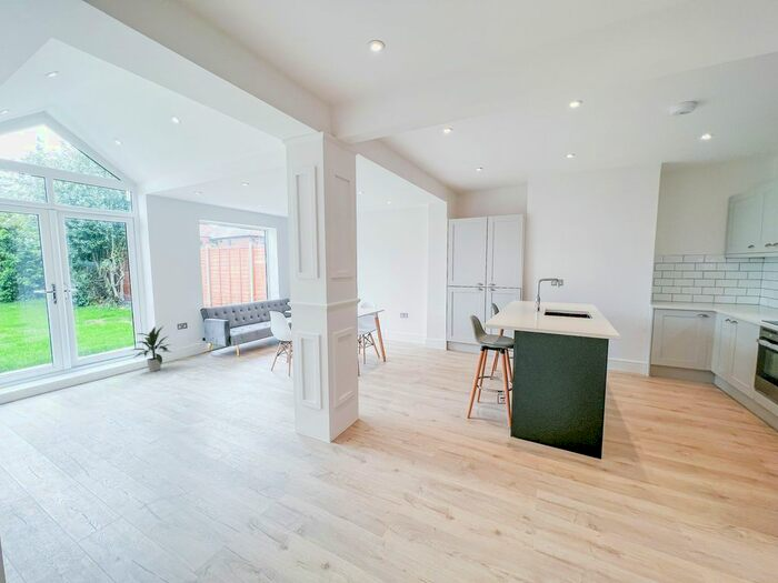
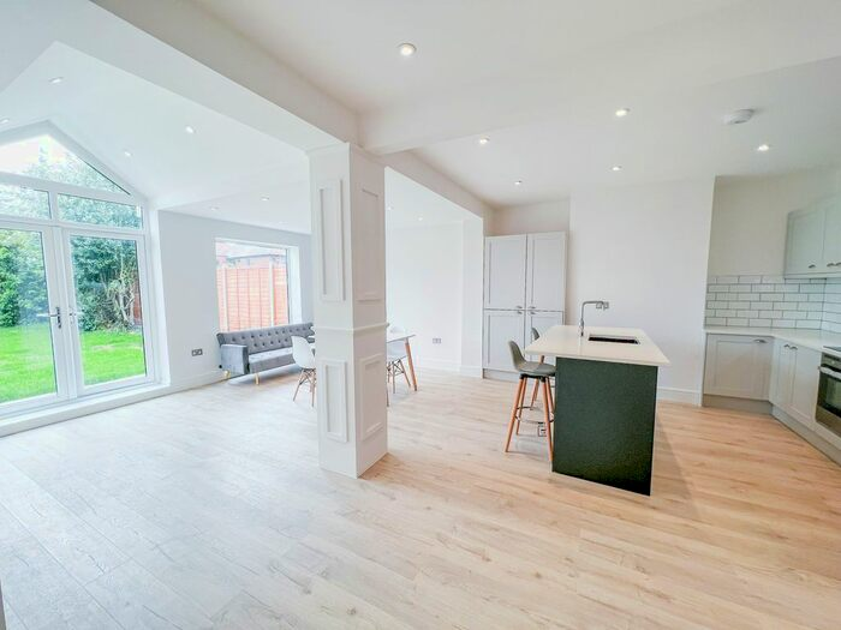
- indoor plant [130,325,172,373]
